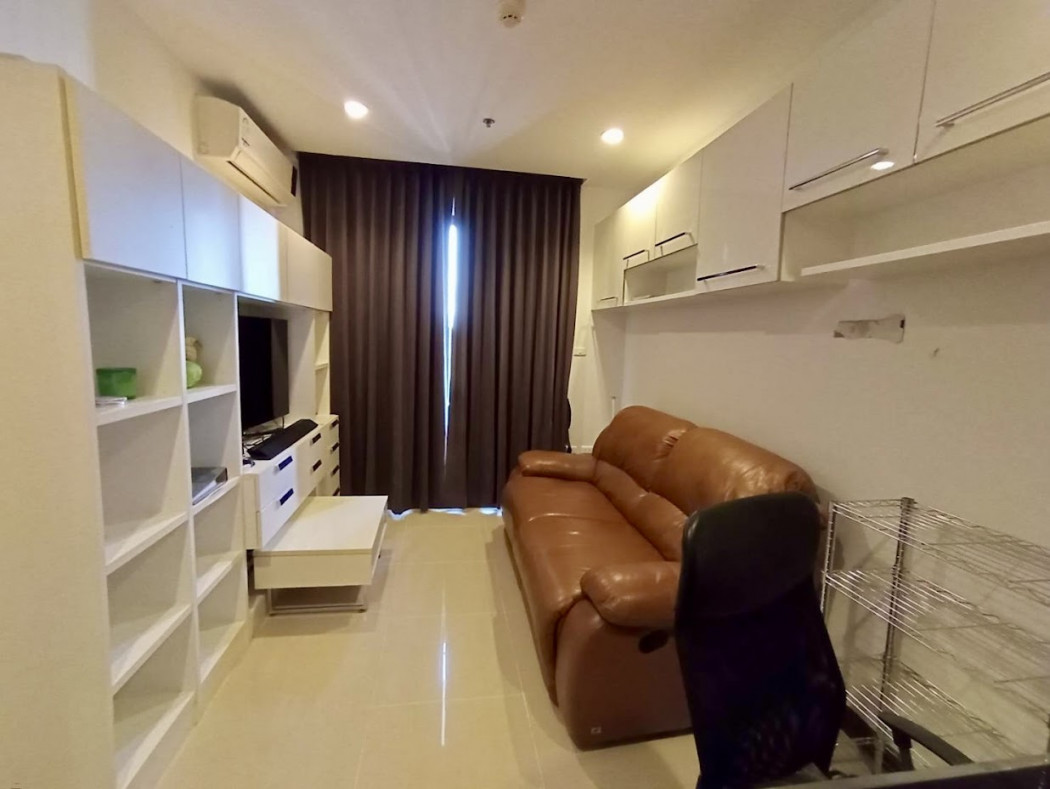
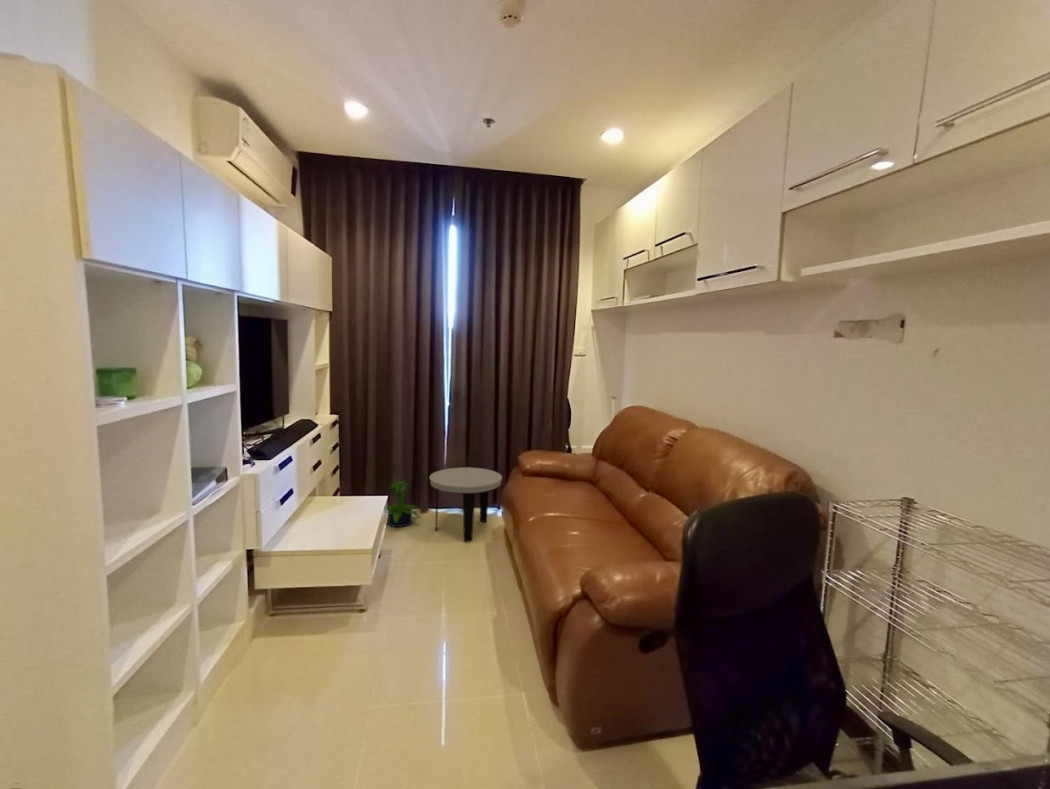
+ side table [428,466,503,542]
+ potted plant [386,480,421,528]
